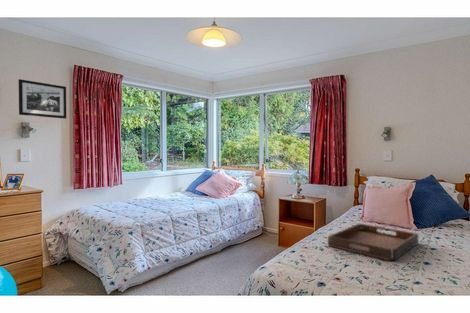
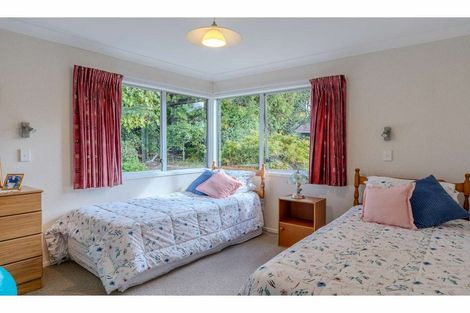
- picture frame [18,78,67,120]
- serving tray [327,223,419,262]
